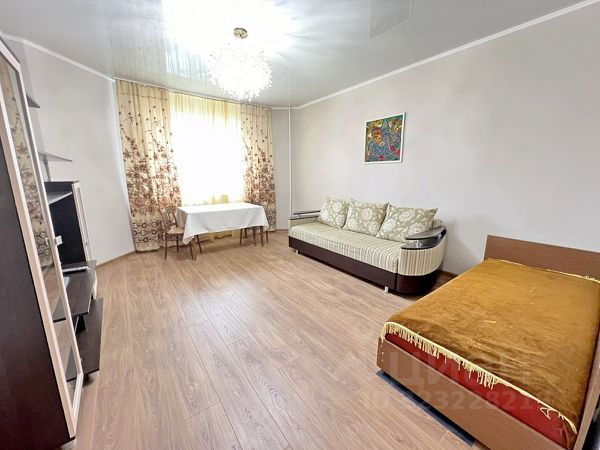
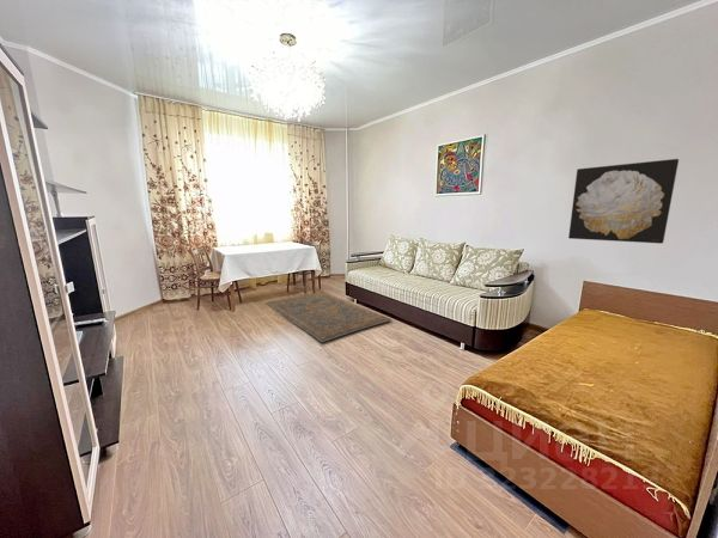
+ rug [263,291,394,343]
+ wall art [567,158,680,245]
